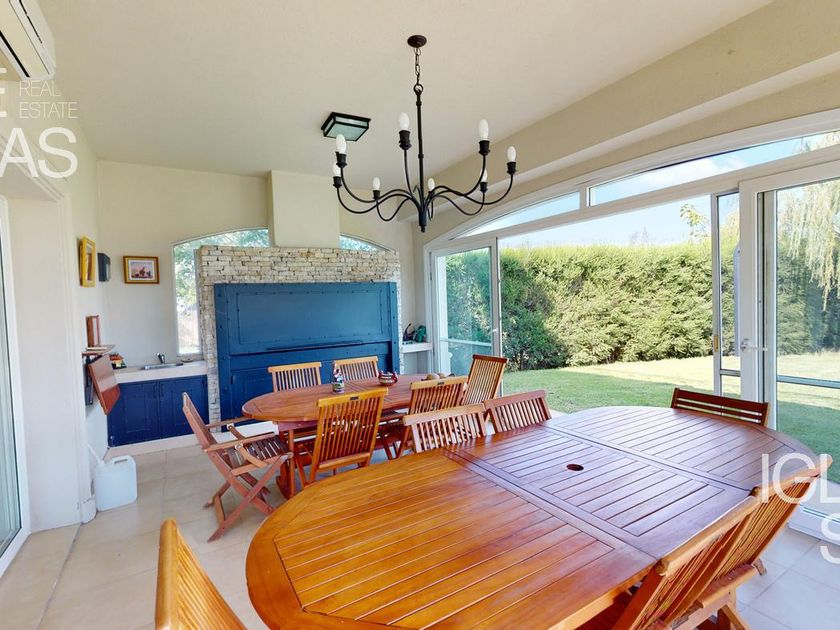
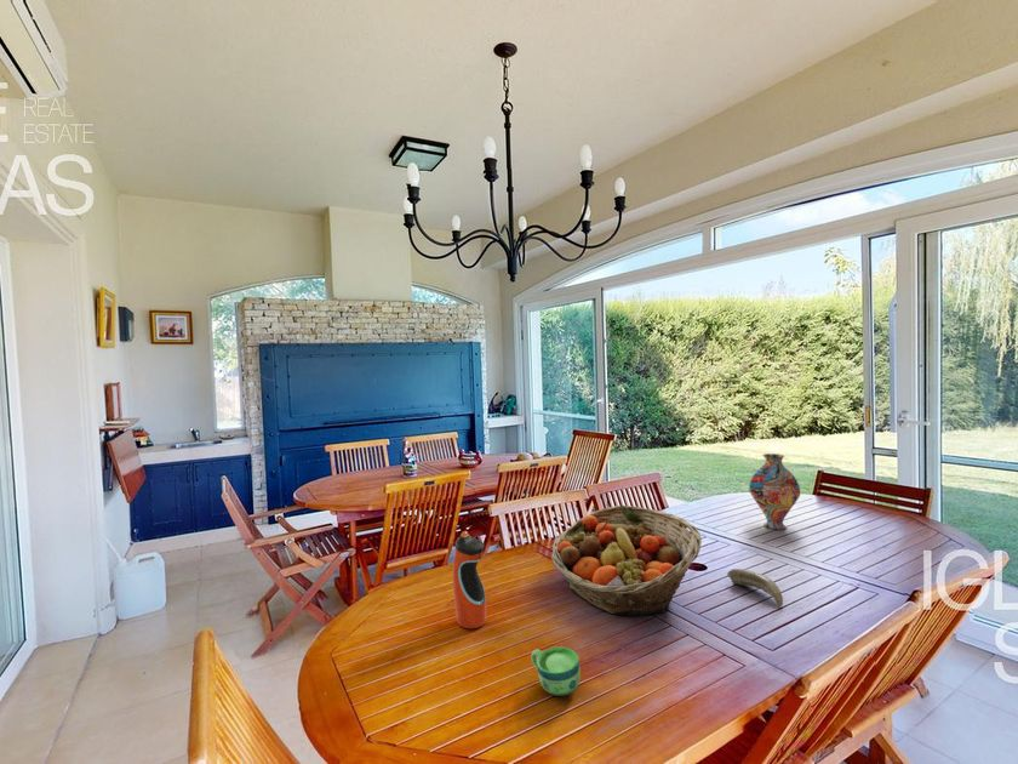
+ cup [530,645,582,697]
+ fruit basket [550,504,703,617]
+ animal claw [726,568,784,608]
+ vase [748,452,801,530]
+ water bottle [452,530,487,629]
